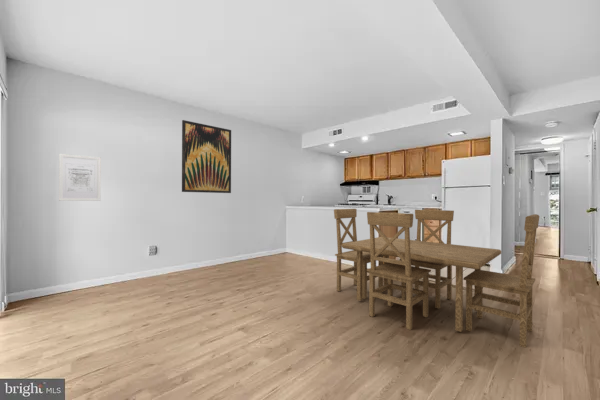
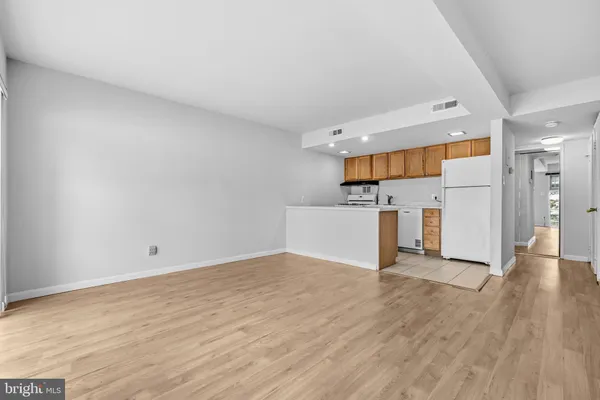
- wall art [181,119,232,194]
- dining set [333,208,540,349]
- wall art [58,153,102,202]
